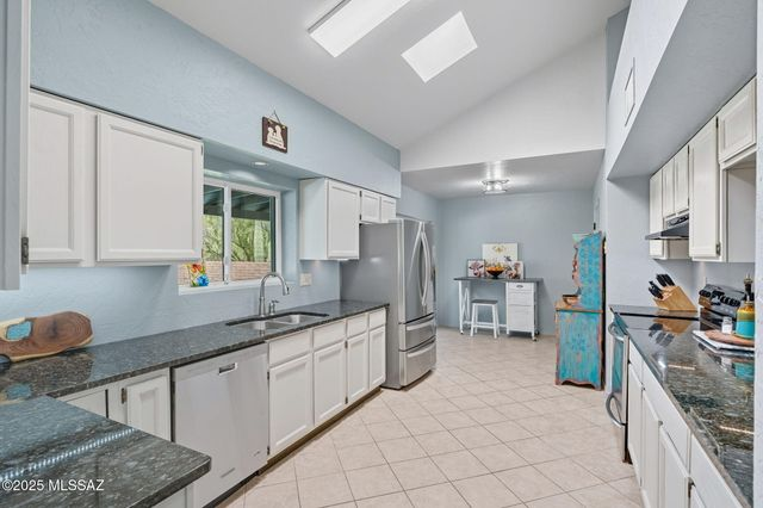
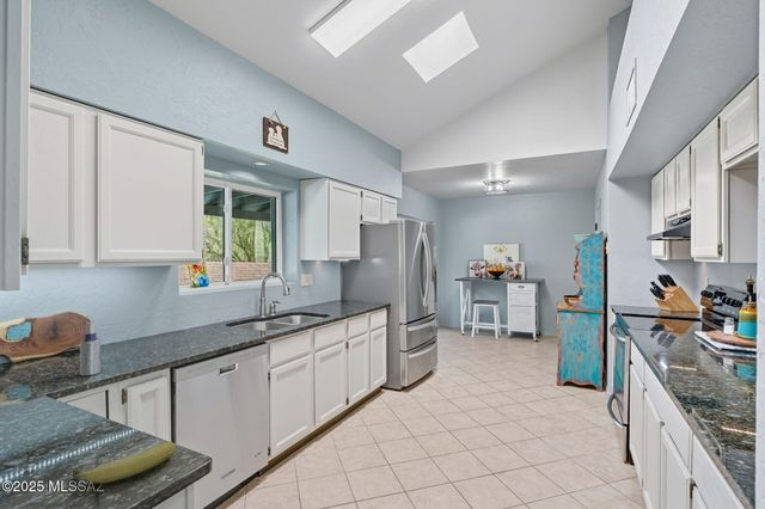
+ spray bottle [79,320,102,376]
+ fruit [71,441,176,484]
